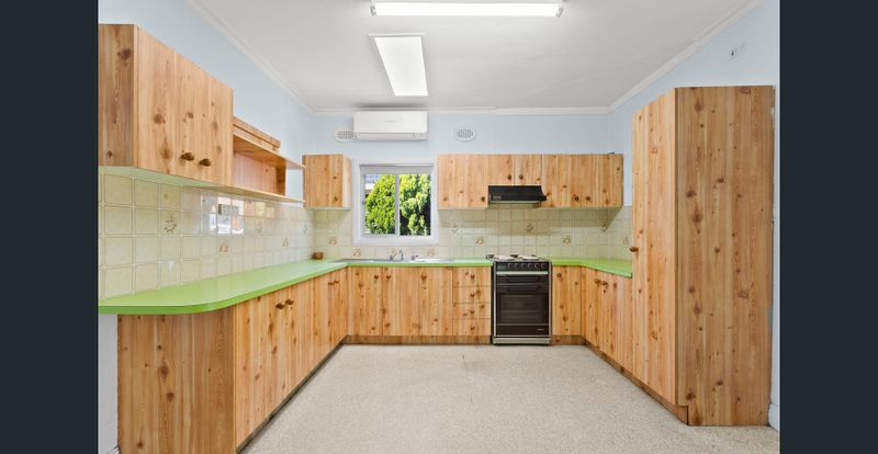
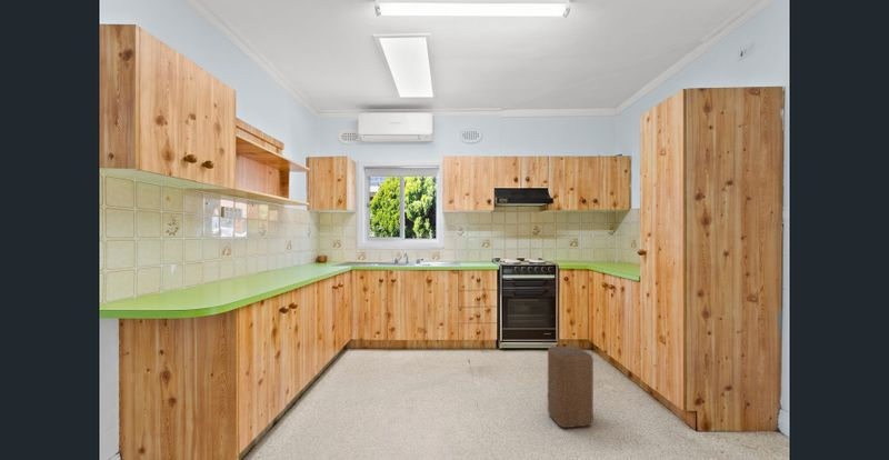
+ stool [547,344,595,429]
